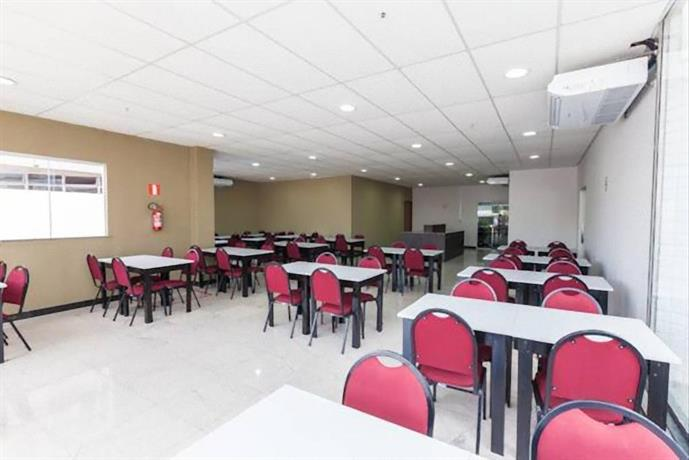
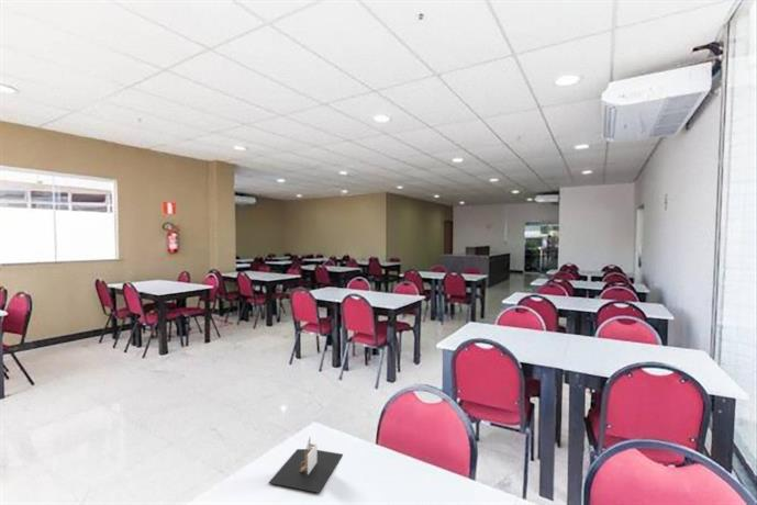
+ napkin holder [268,438,344,494]
